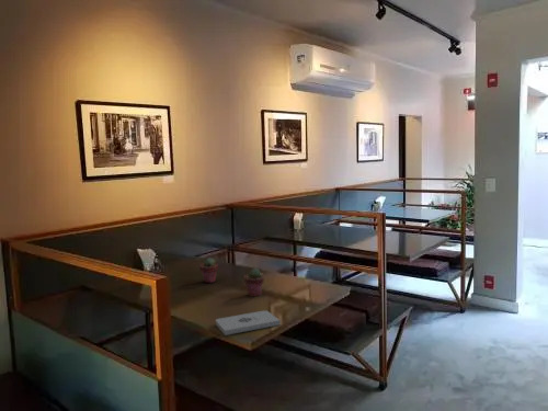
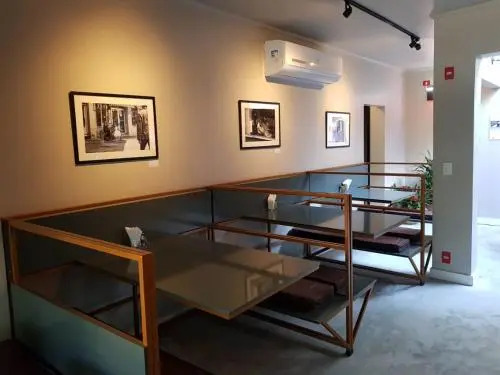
- potted succulent [243,267,265,298]
- notepad [215,309,281,336]
- potted succulent [198,258,219,284]
